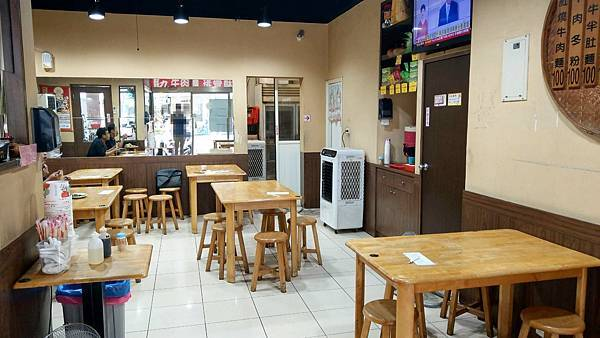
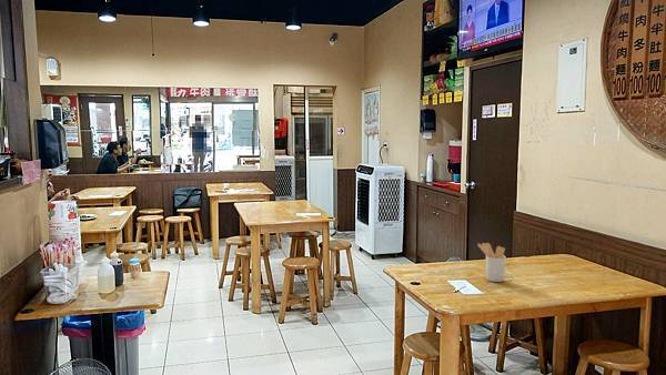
+ utensil holder [476,242,507,283]
